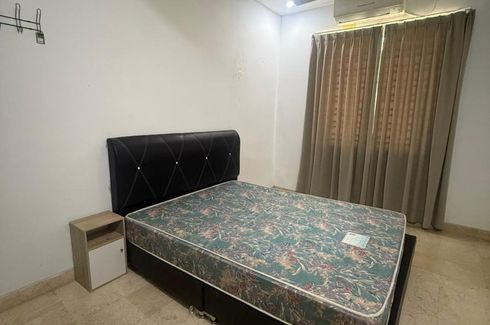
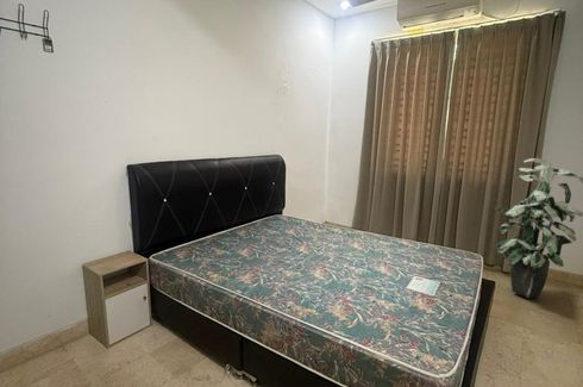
+ indoor plant [494,157,583,299]
